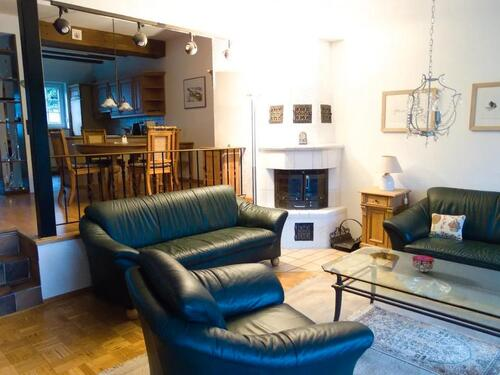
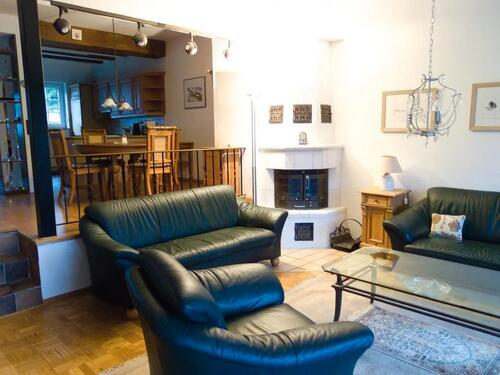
- decorative bowl [411,254,435,273]
